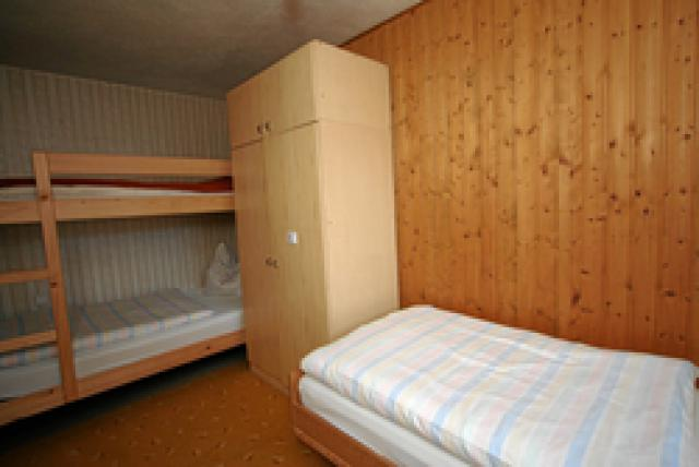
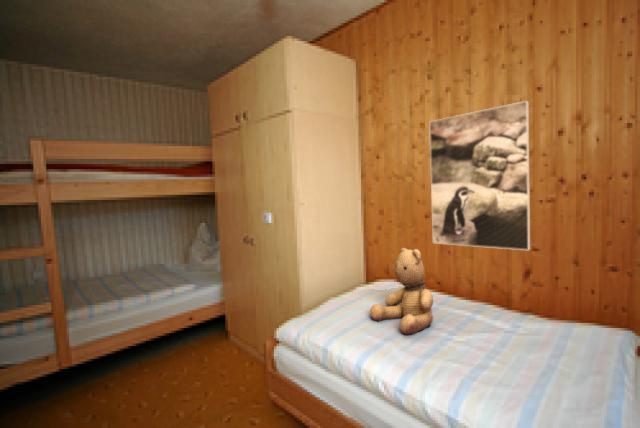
+ teddy bear [369,247,434,336]
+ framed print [428,100,531,251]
